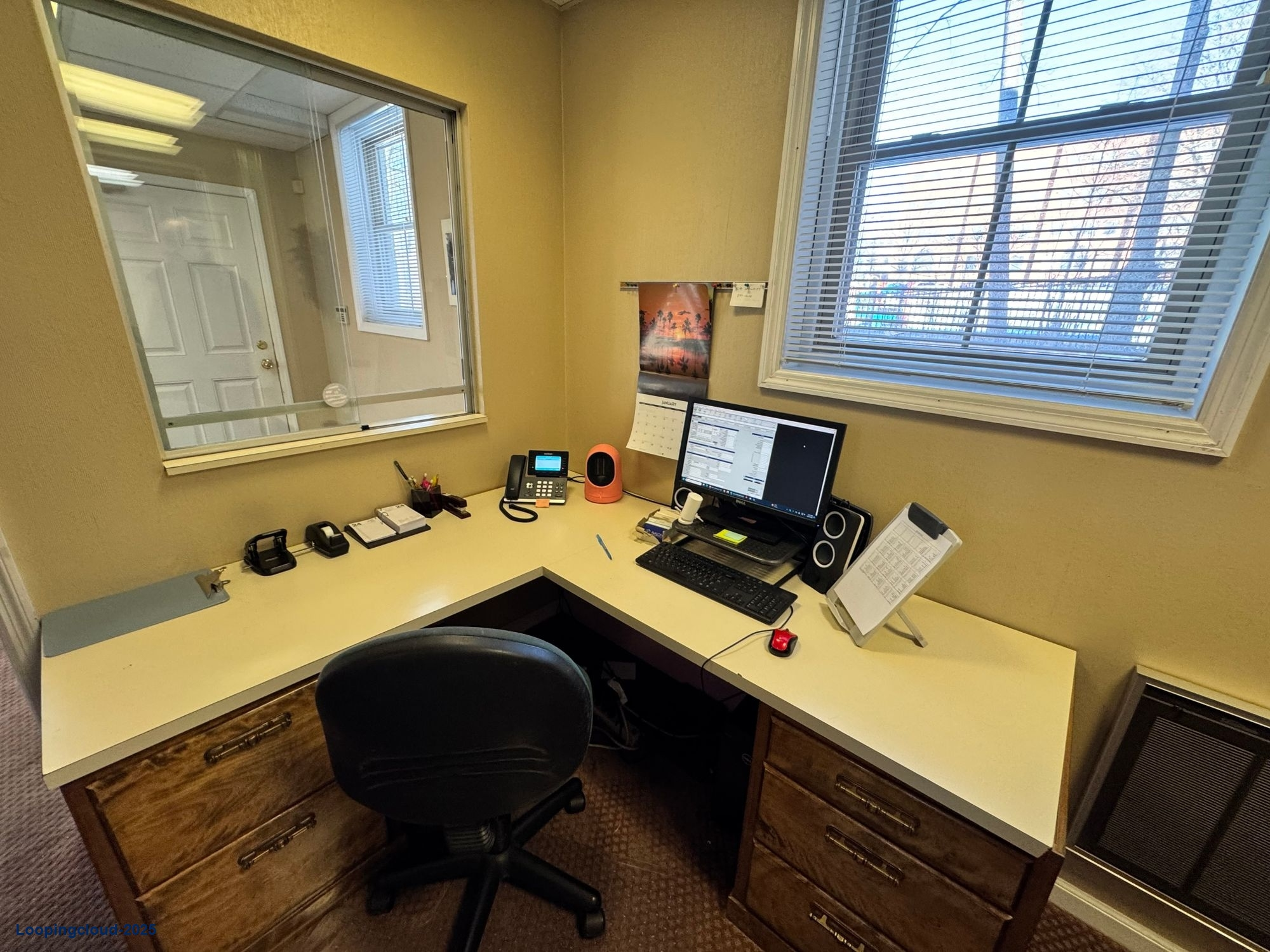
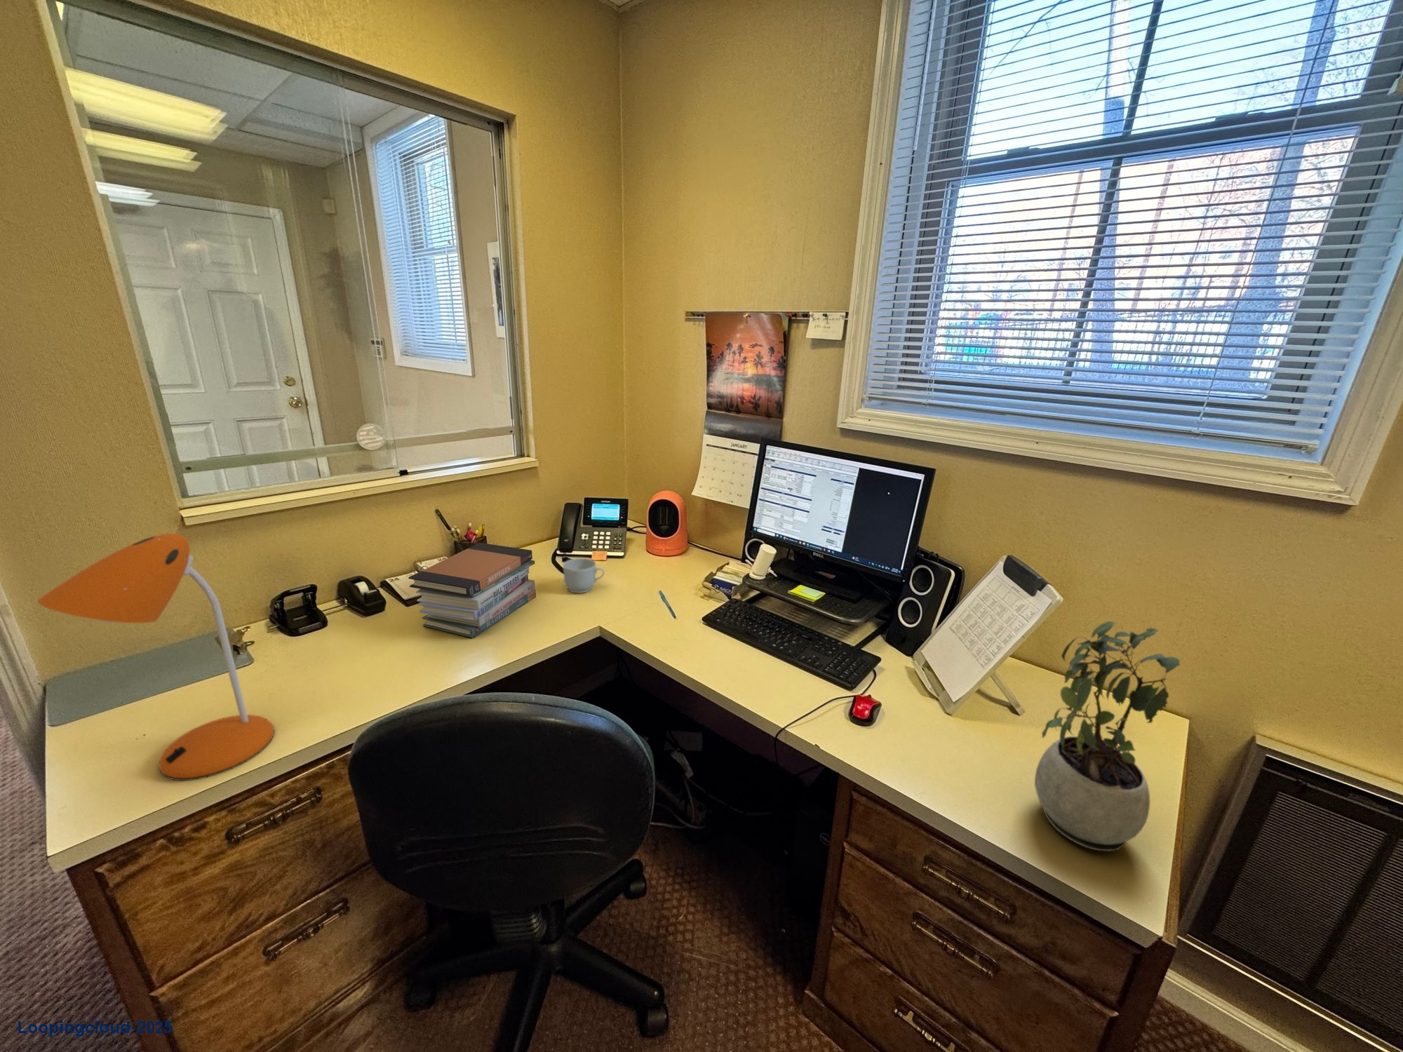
+ potted plant [1034,621,1181,852]
+ book stack [408,543,537,639]
+ mug [562,558,605,595]
+ desk lamp [36,533,275,781]
